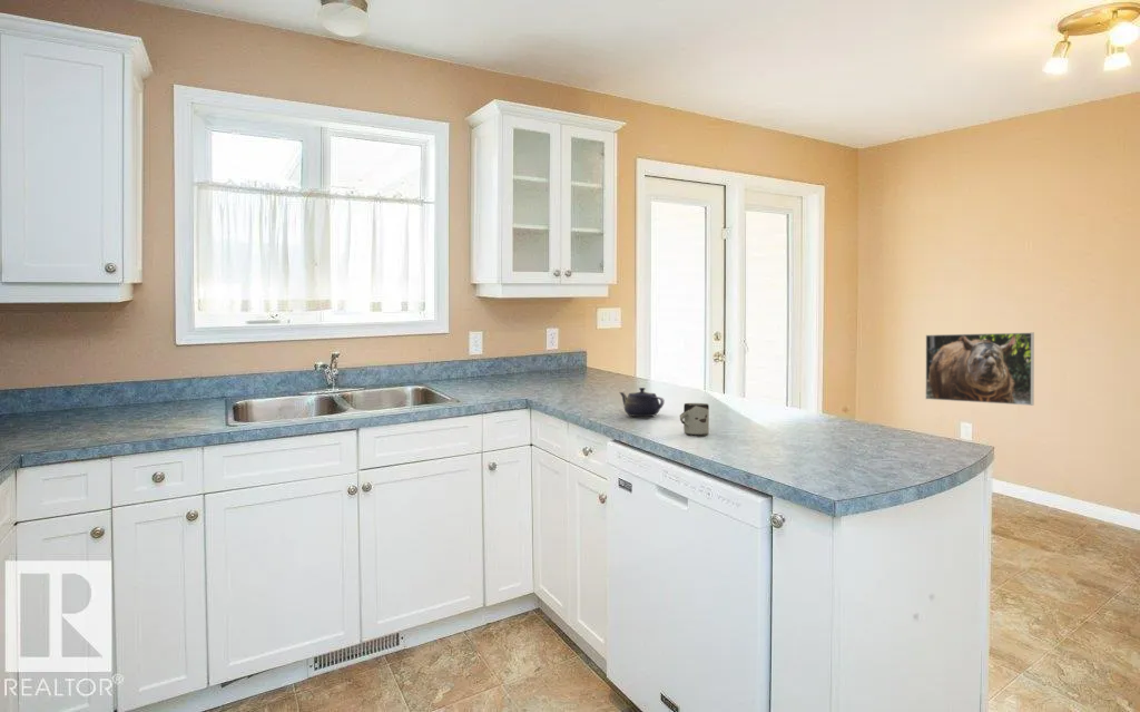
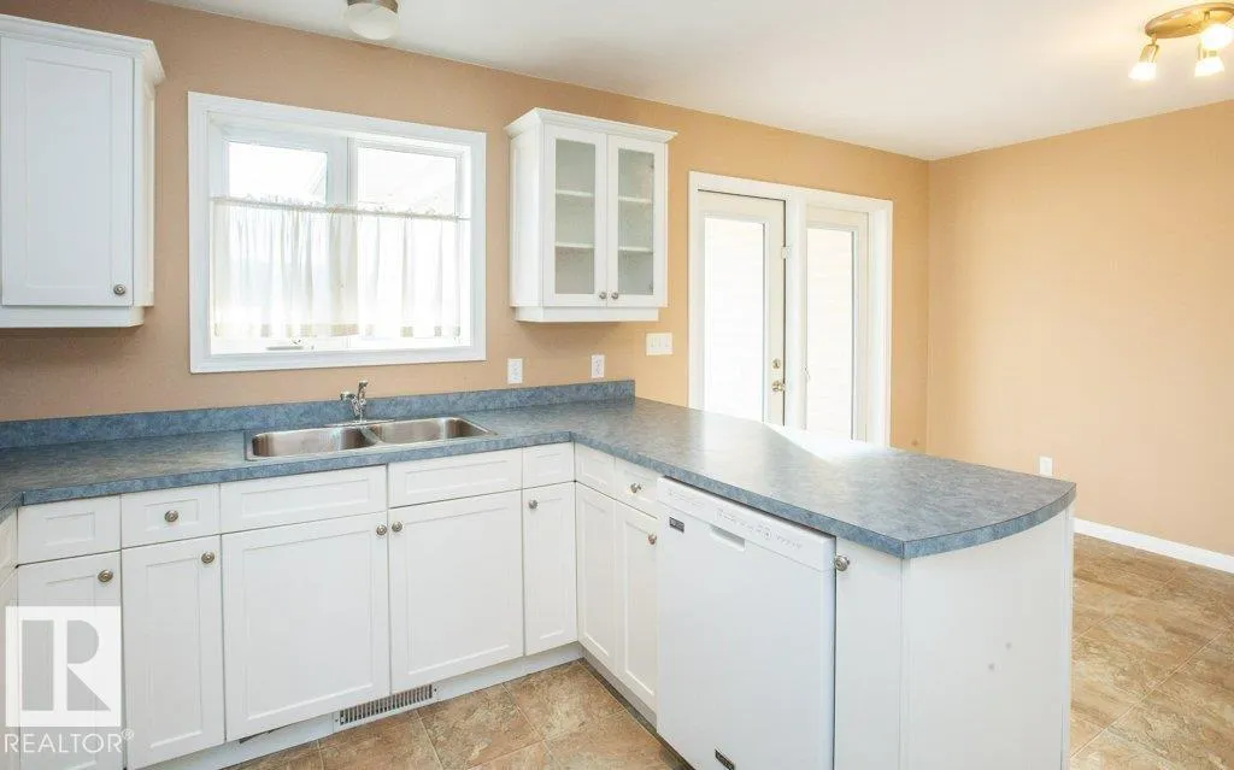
- cup [679,402,710,437]
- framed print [924,332,1035,407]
- teapot [618,387,666,418]
